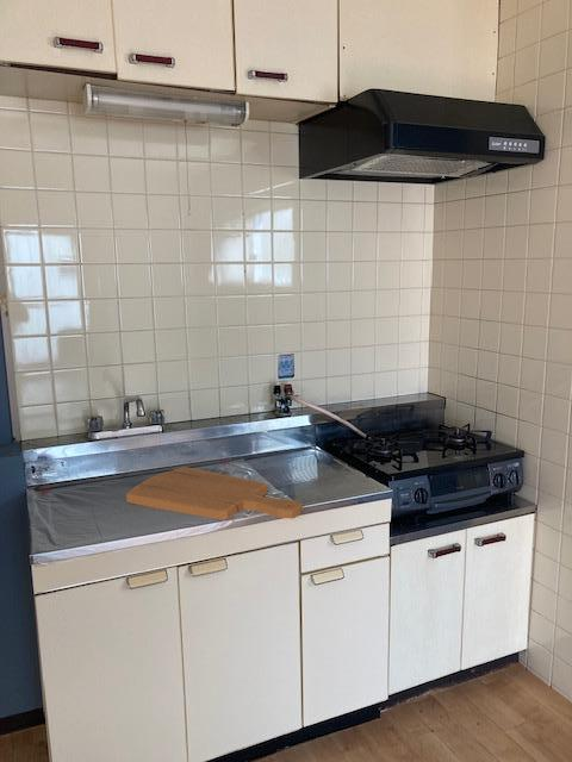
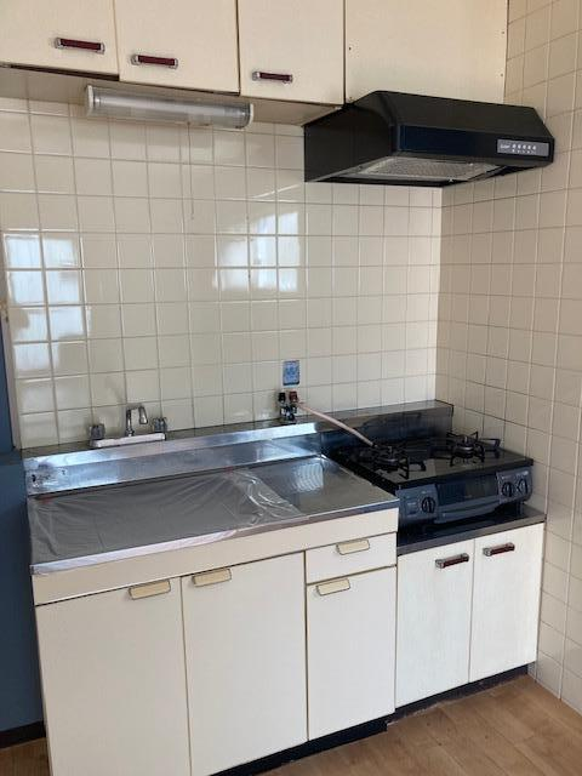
- cutting board [125,466,304,520]
